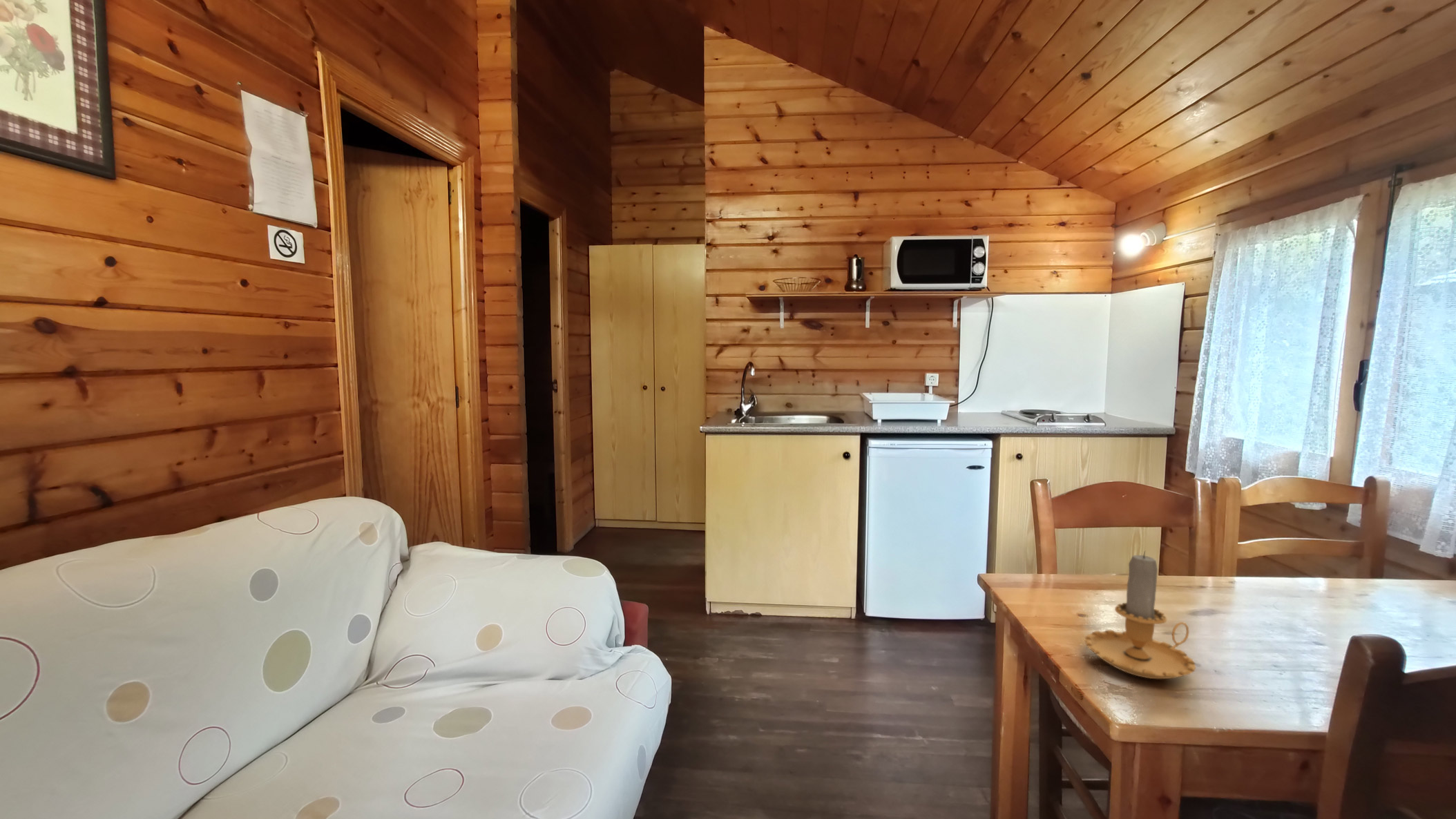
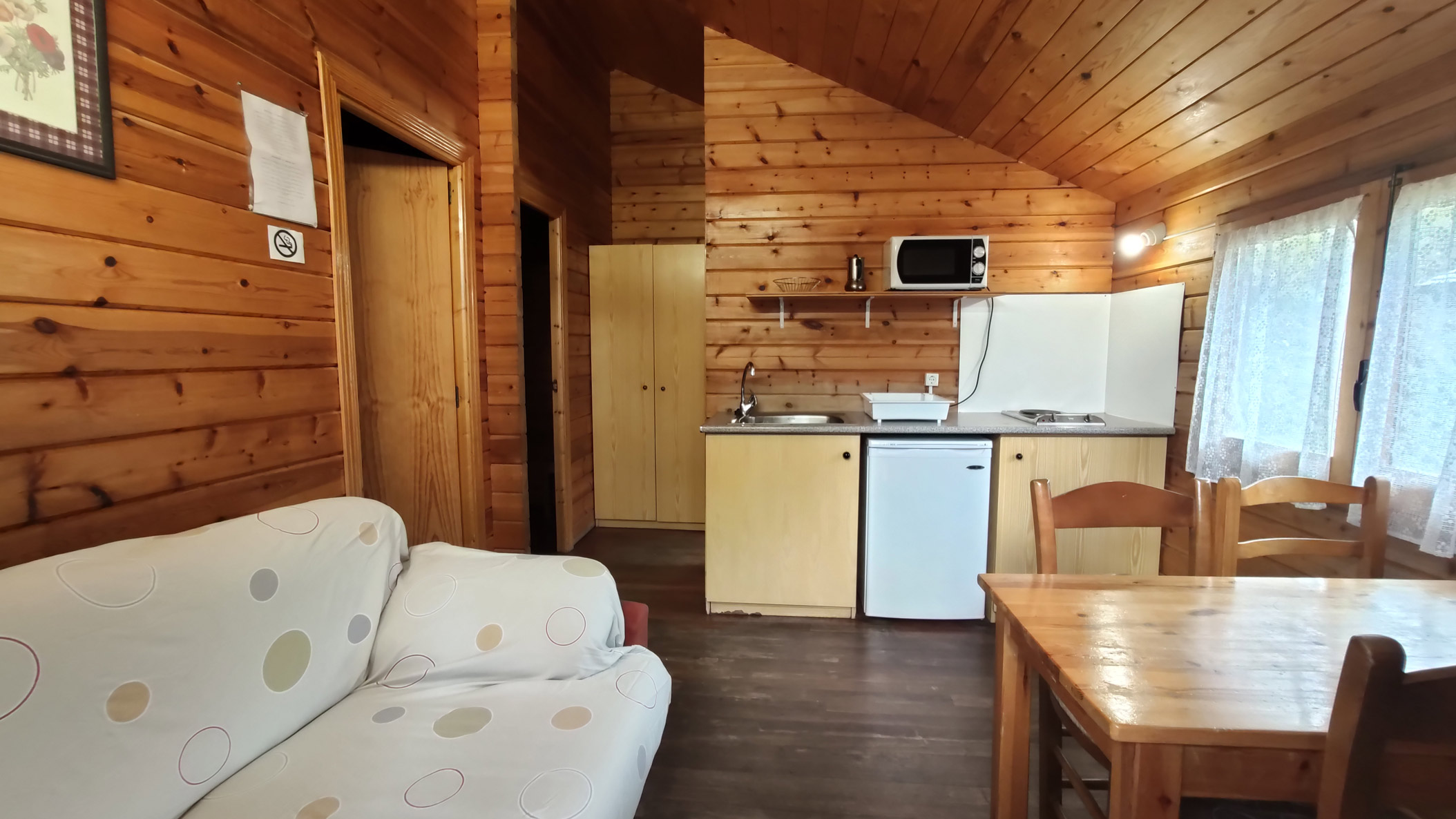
- candle [1084,550,1196,680]
